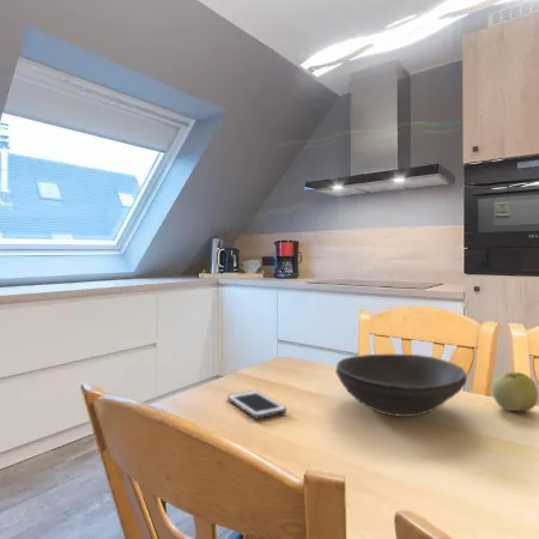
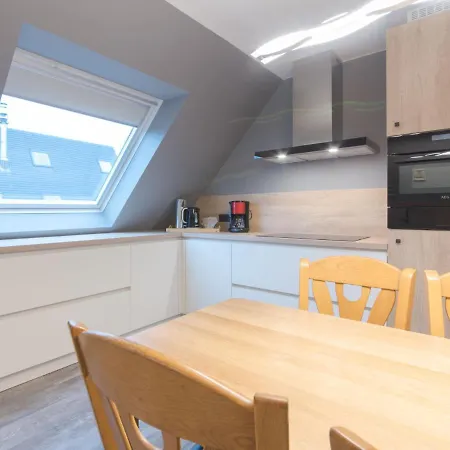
- bowl [334,353,468,418]
- cell phone [226,389,287,419]
- apple [491,371,539,412]
